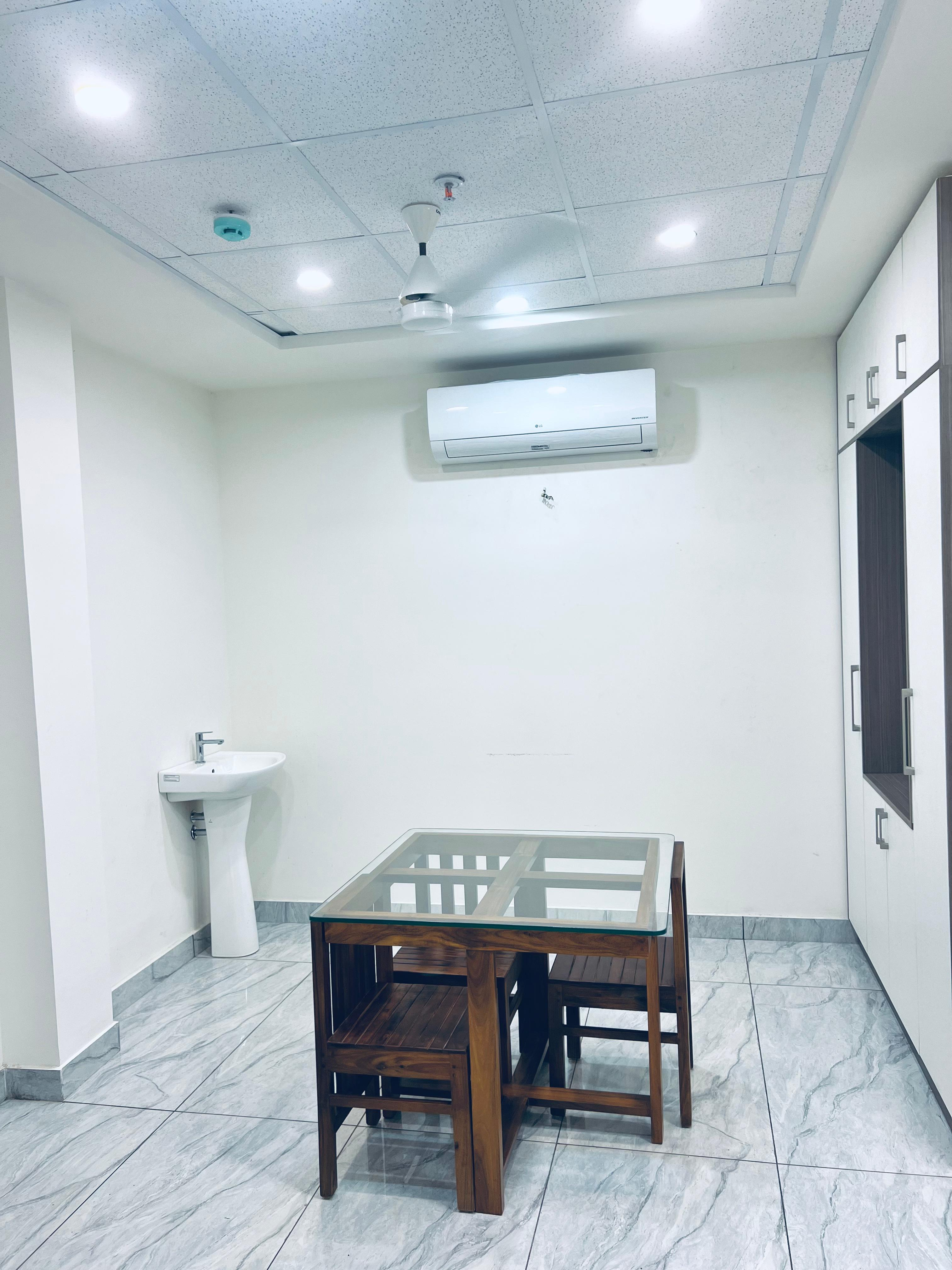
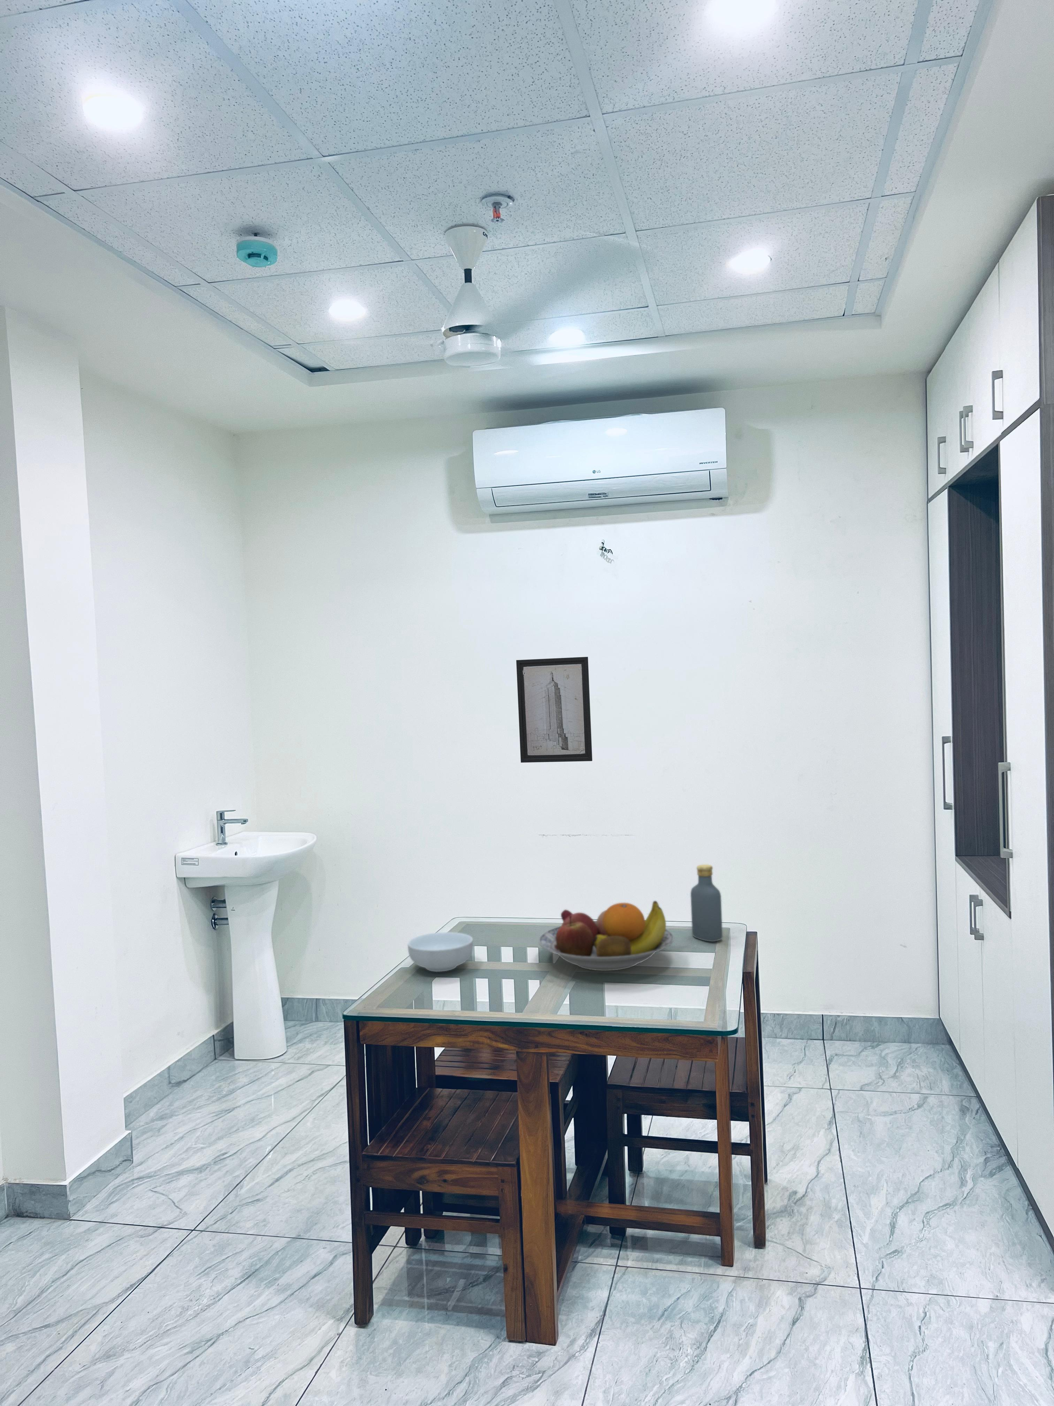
+ fruit bowl [538,900,674,971]
+ wall art [516,657,592,763]
+ vodka [690,865,723,942]
+ cereal bowl [407,932,474,972]
